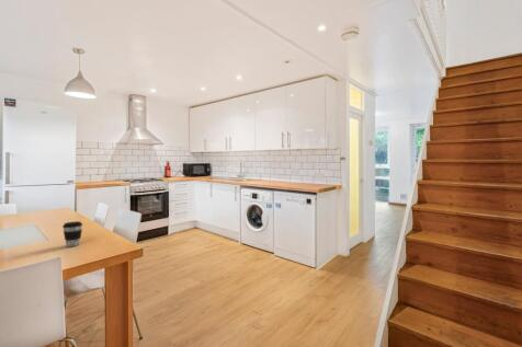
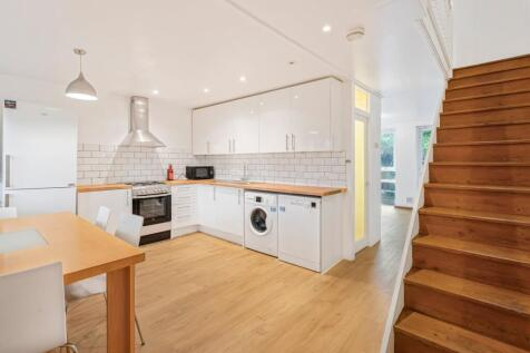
- coffee cup [61,220,83,247]
